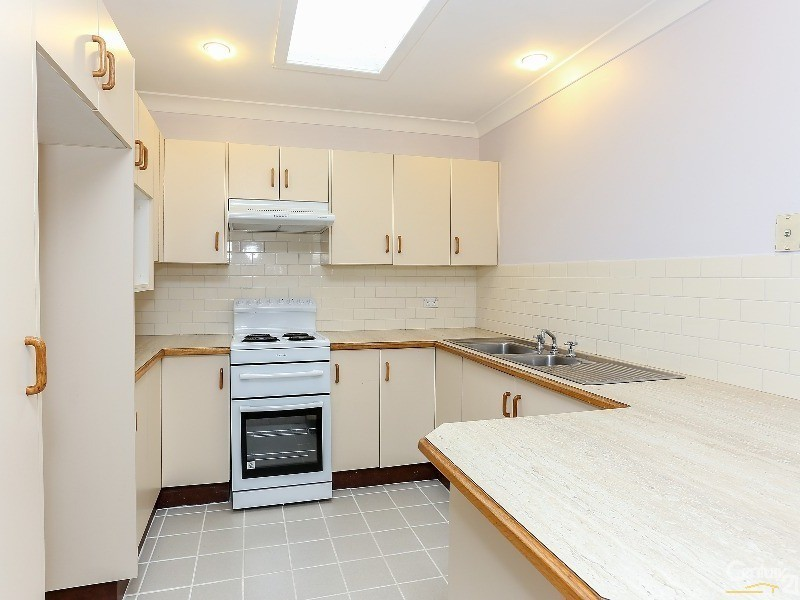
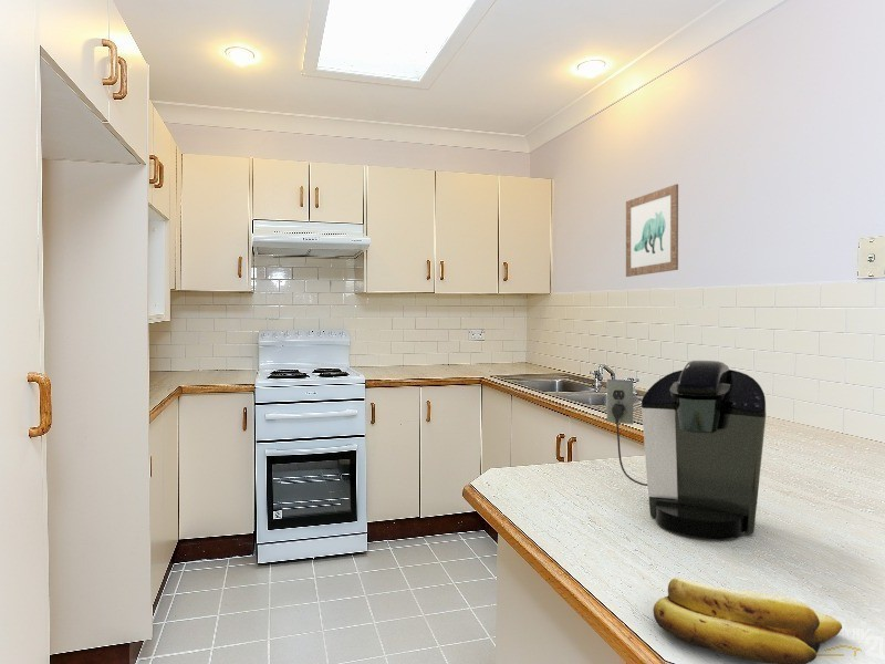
+ wall art [625,183,679,278]
+ banana [653,577,843,664]
+ coffee maker [606,360,768,540]
